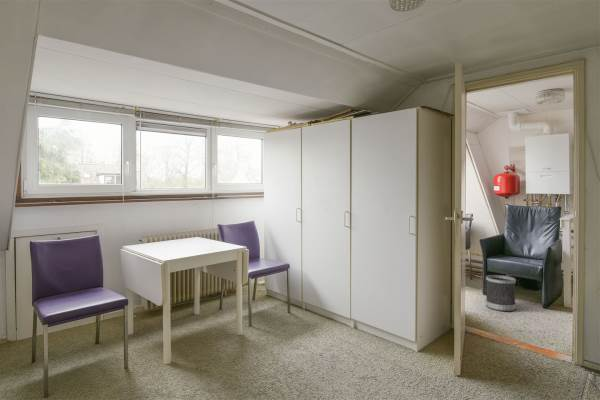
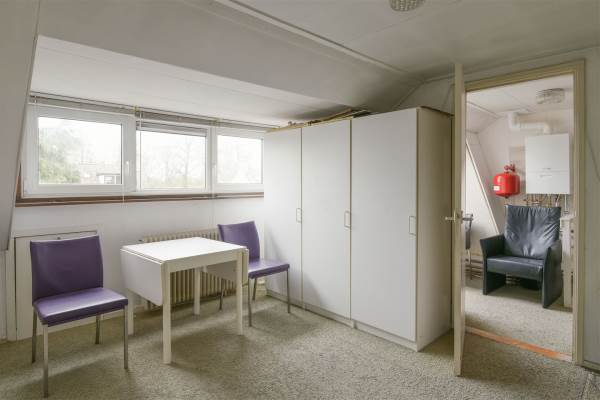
- wastebasket [485,274,517,312]
